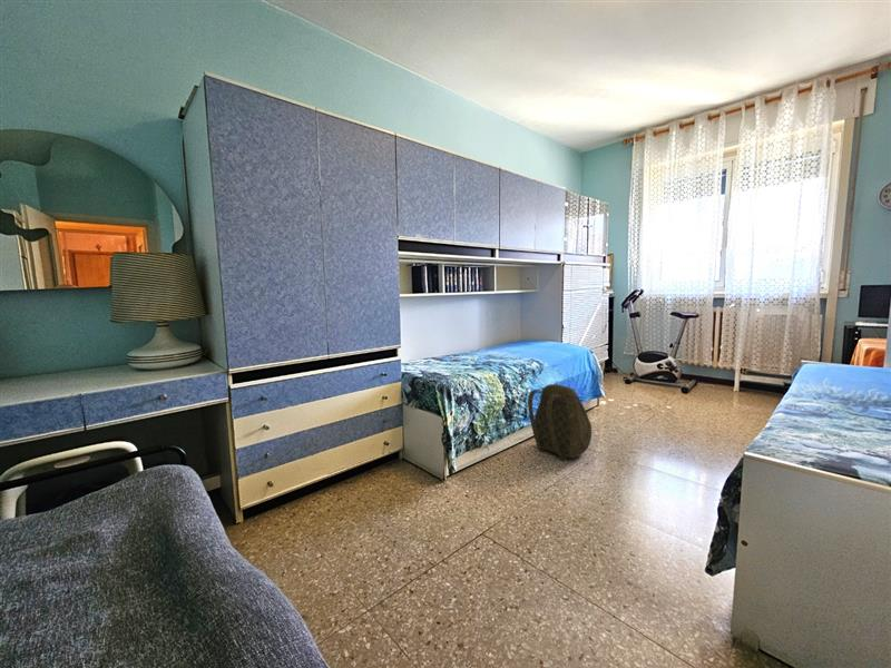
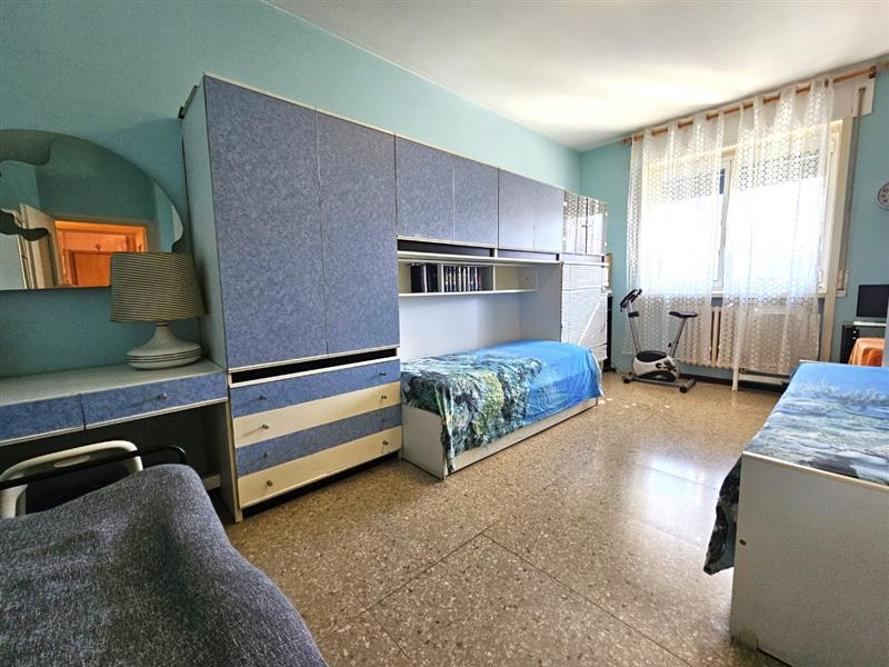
- backpack [527,383,593,462]
